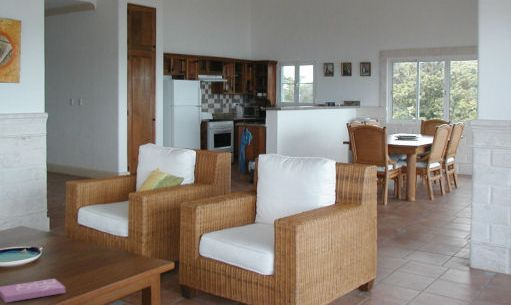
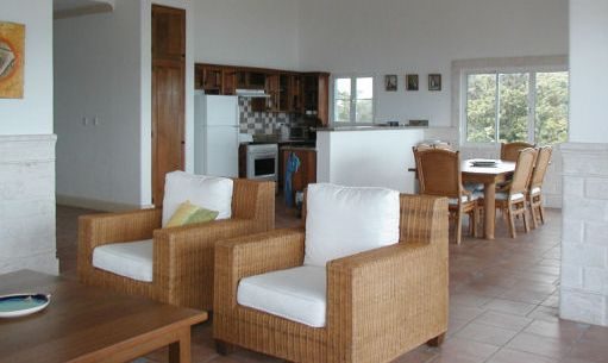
- book [0,278,66,304]
